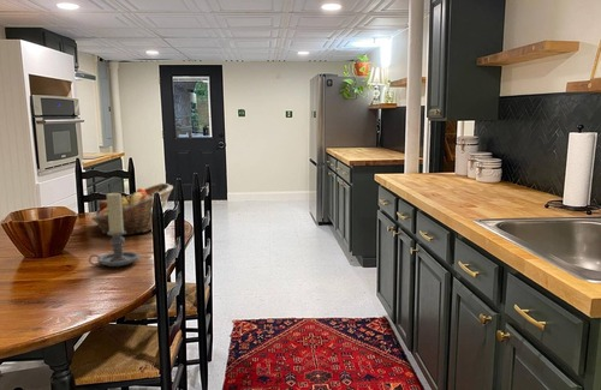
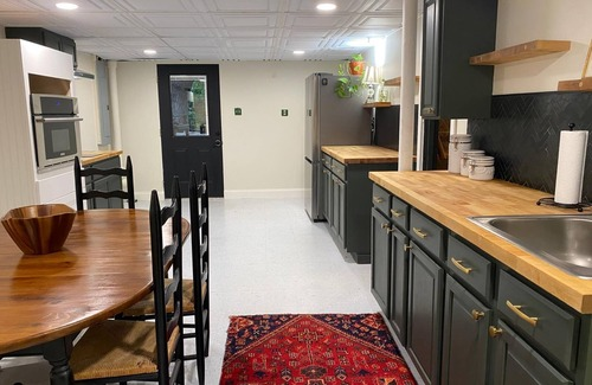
- fruit basket [90,182,174,236]
- candle holder [88,191,141,268]
